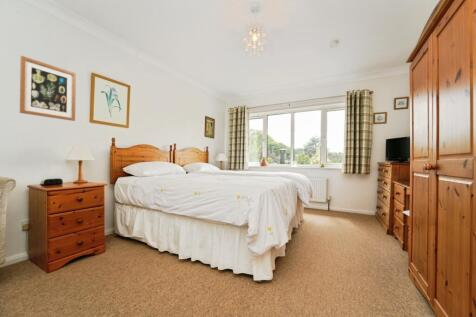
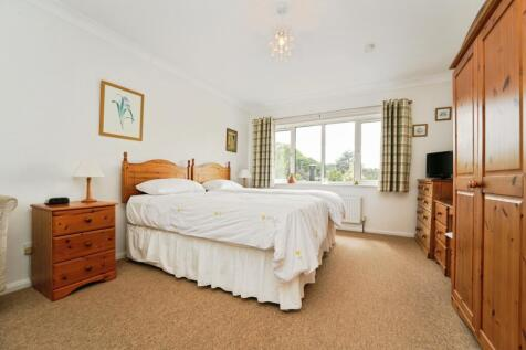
- wall art [19,55,77,122]
